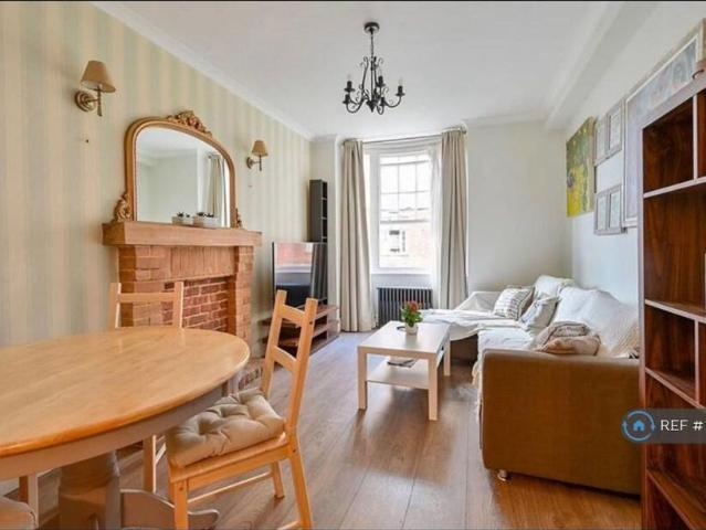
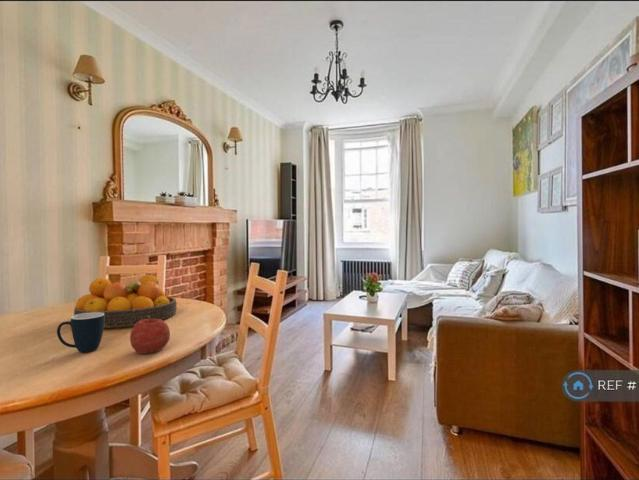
+ fruit bowl [73,274,177,329]
+ mug [56,312,104,353]
+ fruit [129,316,171,355]
